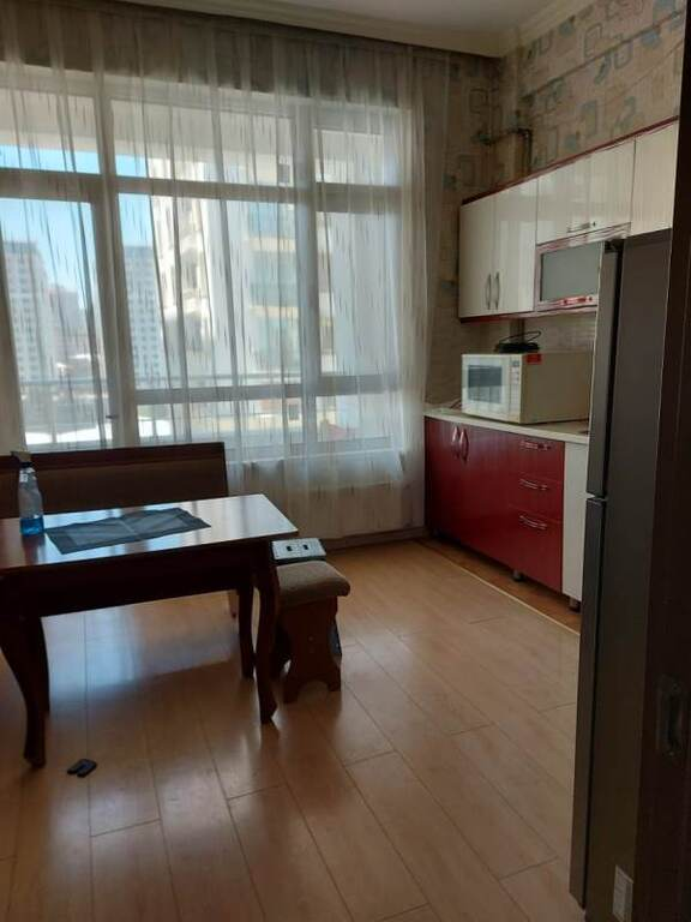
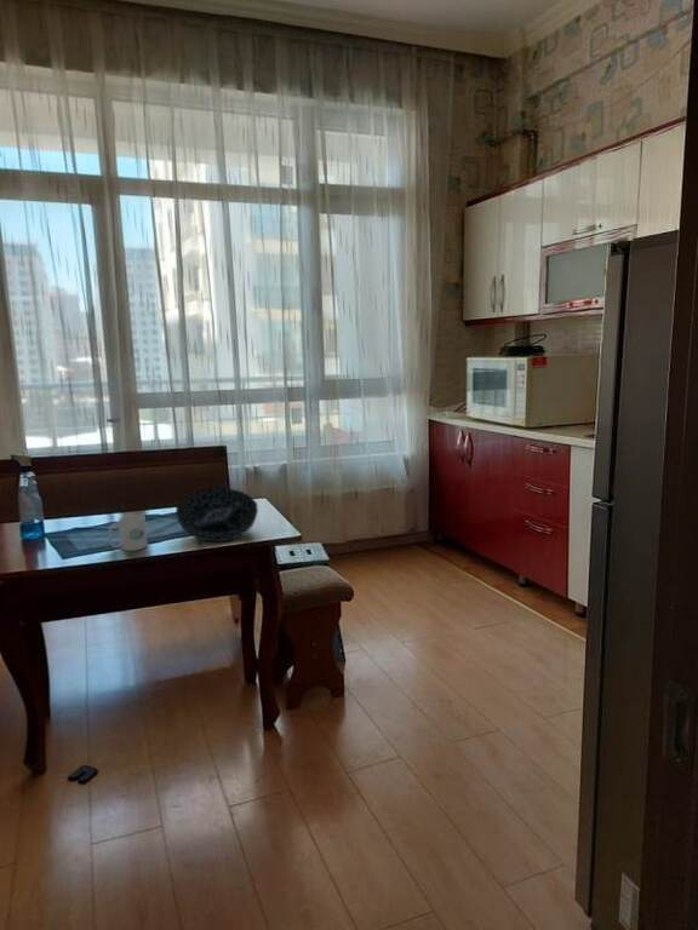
+ mug [108,513,149,552]
+ bowl [174,487,259,542]
